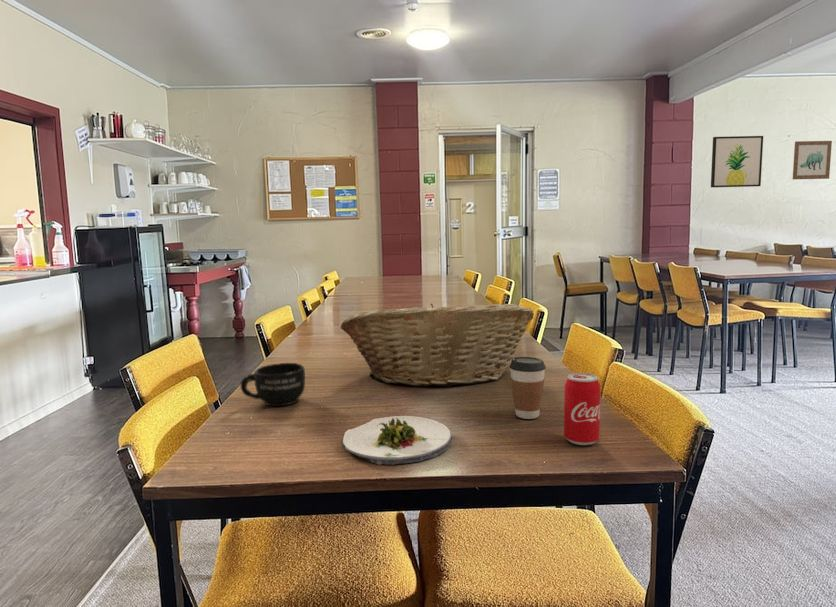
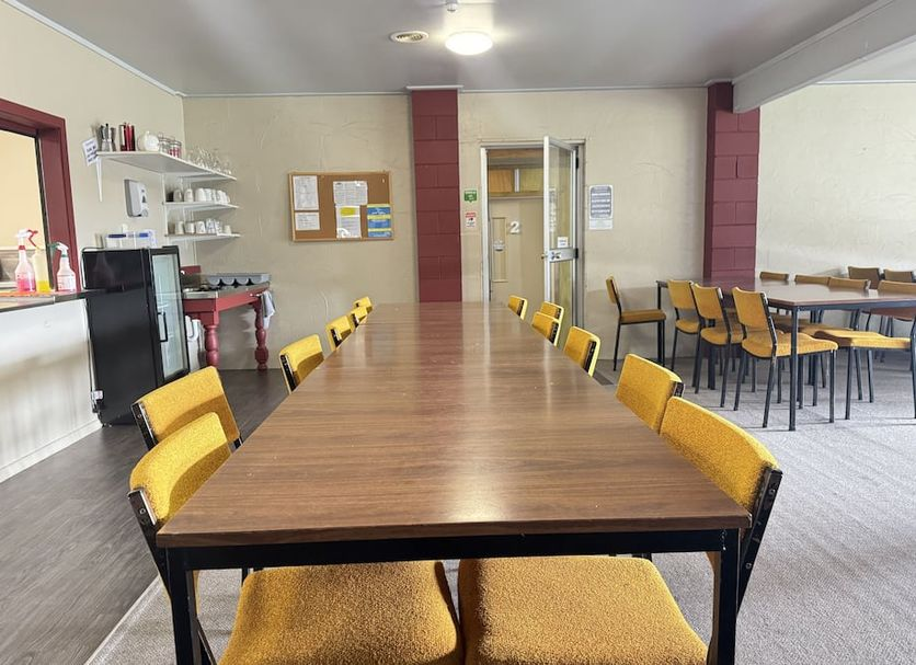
- mug [239,362,306,407]
- coffee cup [509,356,547,420]
- fruit basket [340,302,535,388]
- wall art [710,135,764,188]
- wall art [792,140,833,180]
- beverage can [563,372,601,446]
- salad plate [341,415,452,466]
